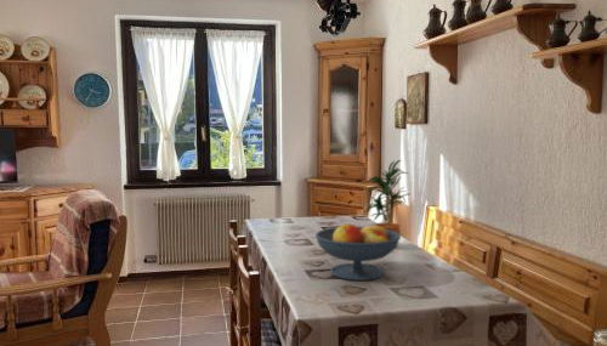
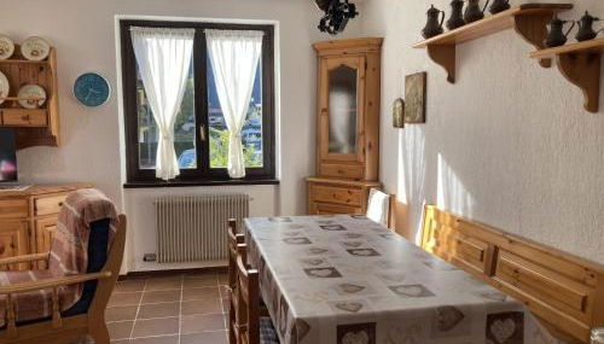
- fruit bowl [314,221,402,282]
- potted plant [362,159,412,236]
